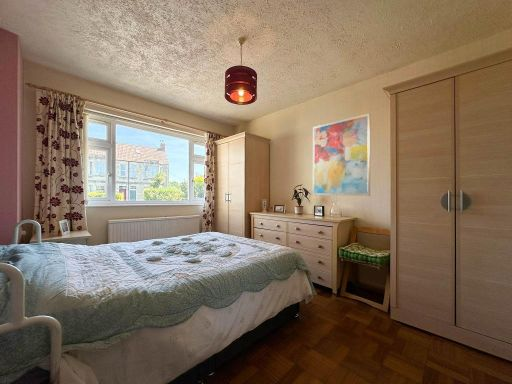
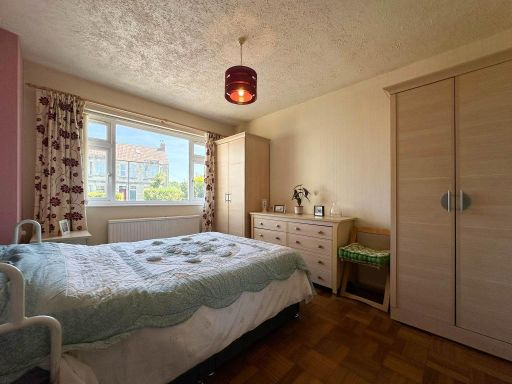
- wall art [312,112,371,197]
